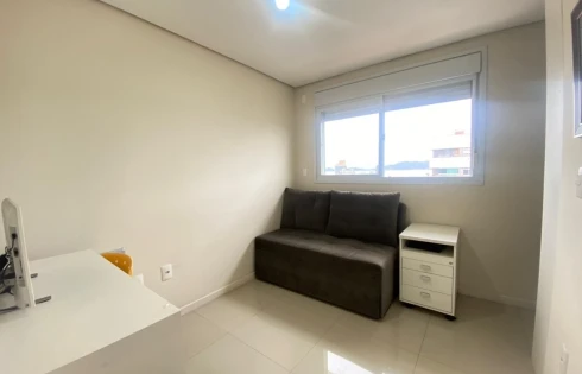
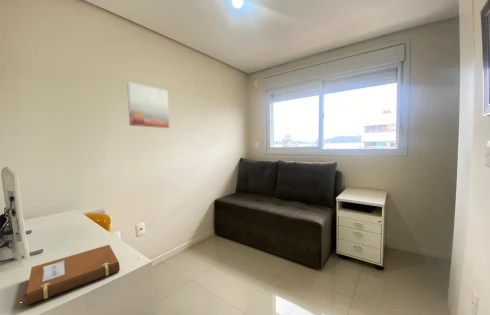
+ wall art [126,81,170,129]
+ notebook [20,244,121,306]
